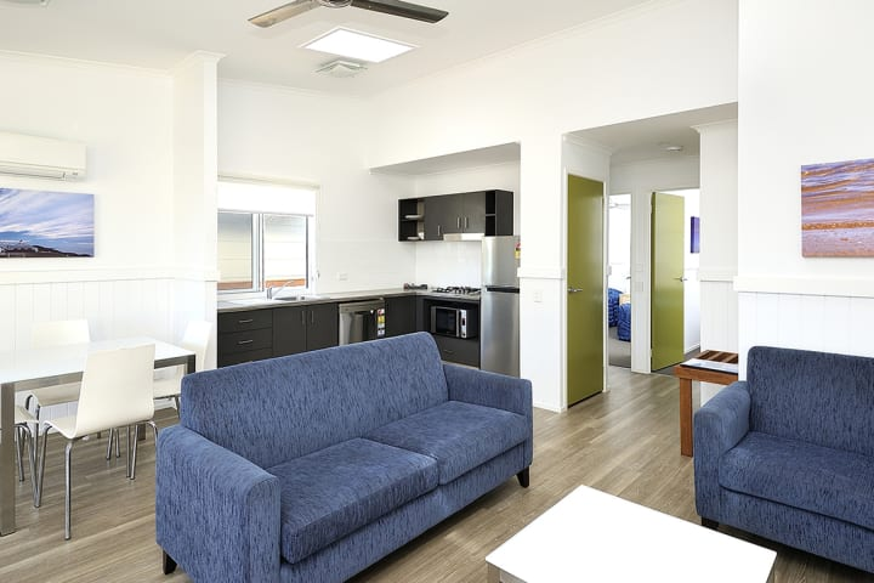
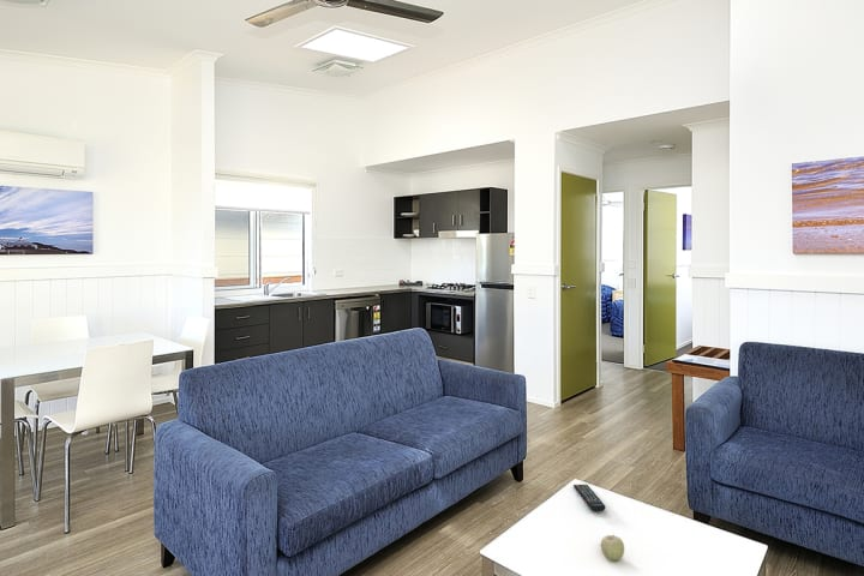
+ fruit [600,533,625,562]
+ remote control [572,484,606,512]
